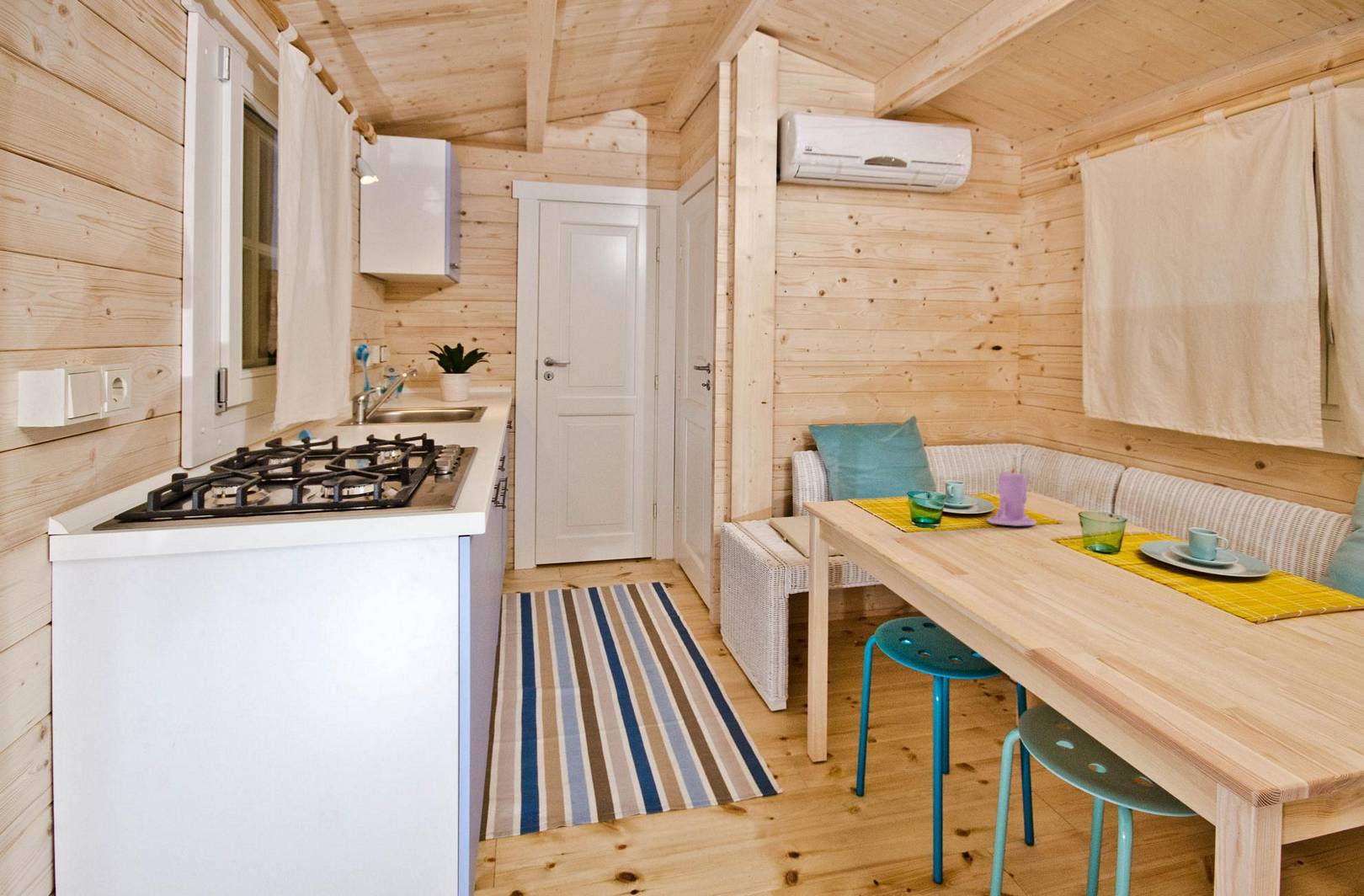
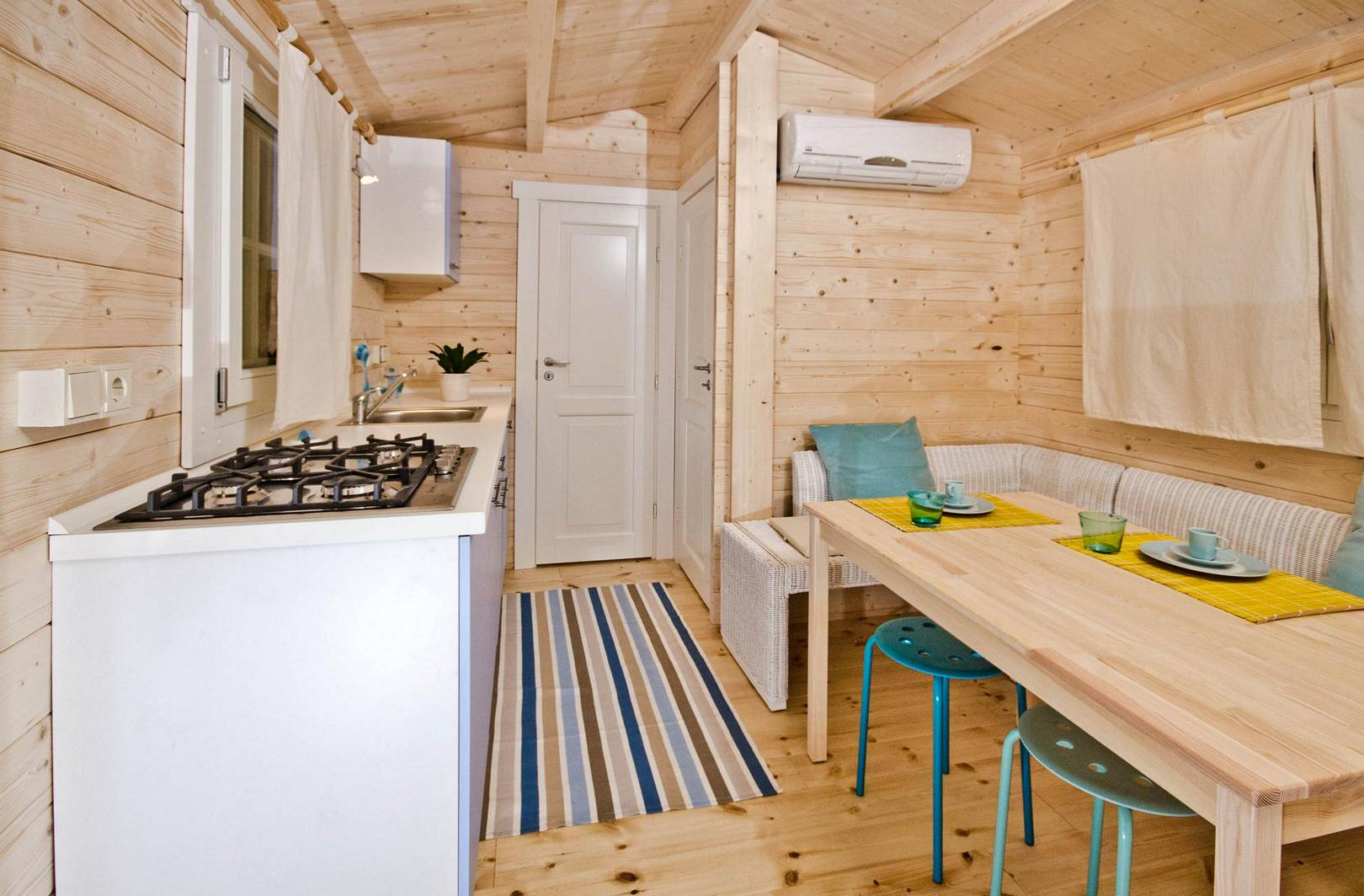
- candle [986,463,1036,527]
